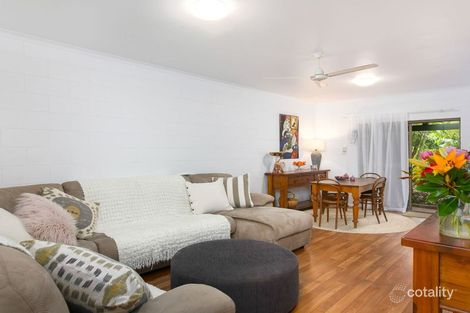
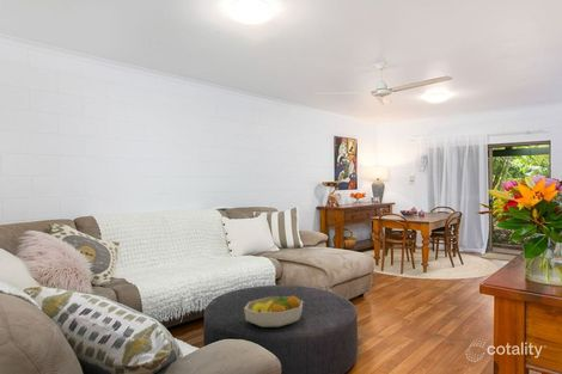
+ fruit bowl [243,294,304,329]
